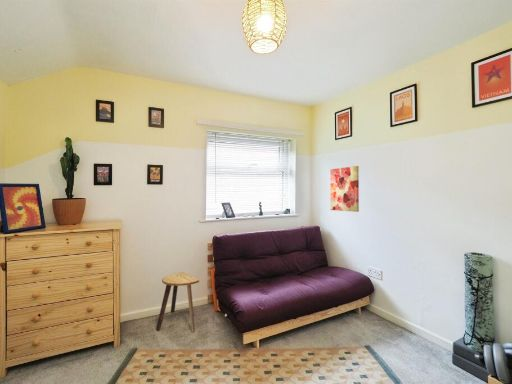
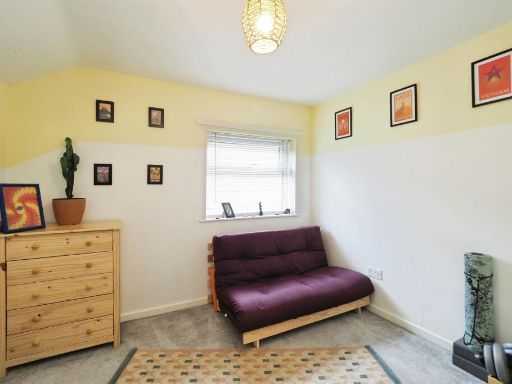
- stool [155,271,200,333]
- wall art [329,165,360,213]
